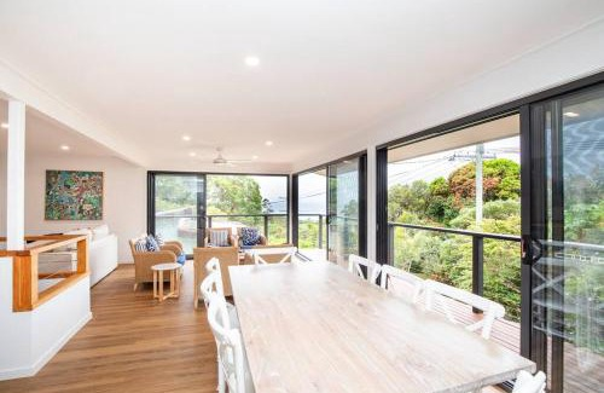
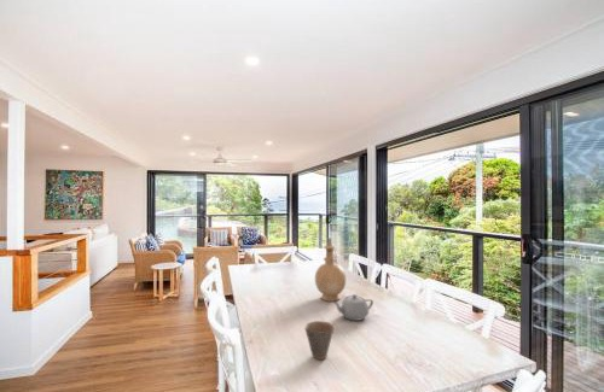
+ teapot [331,293,374,322]
+ cup [303,320,336,361]
+ vase [314,236,347,302]
